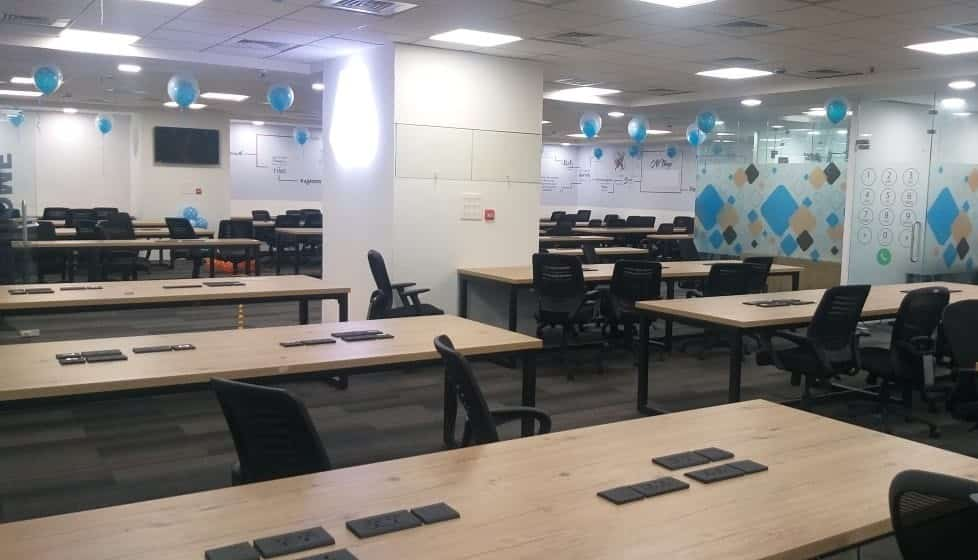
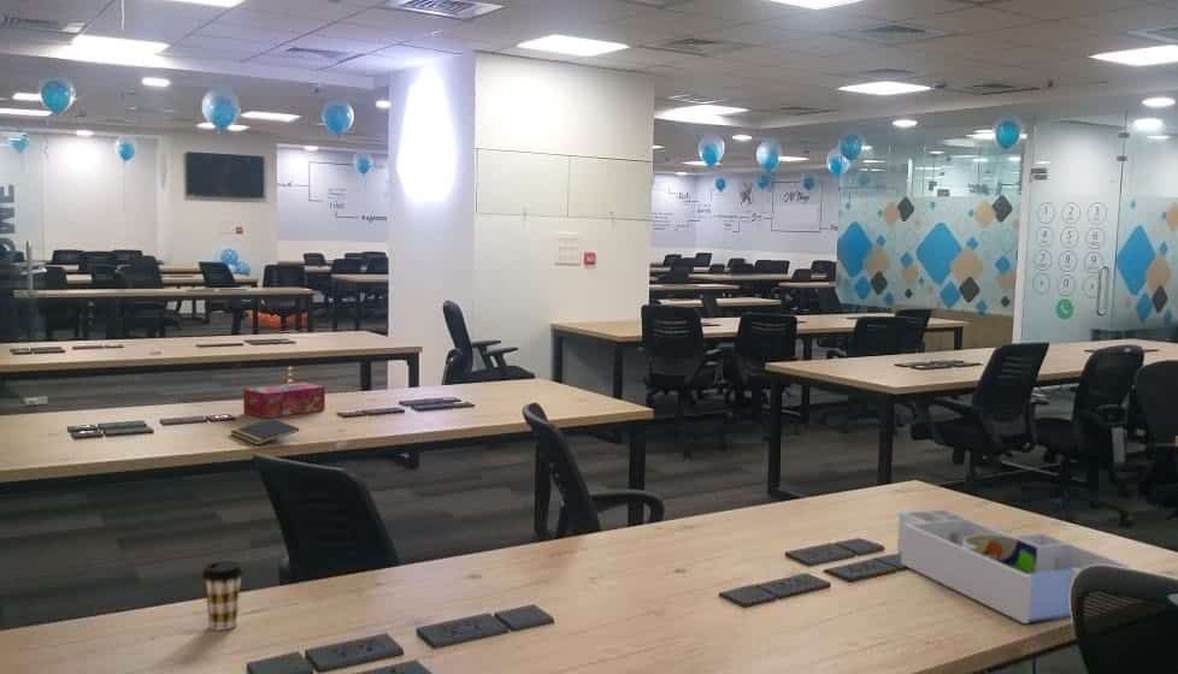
+ tissue box [242,382,326,419]
+ coffee cup [201,560,245,632]
+ notepad [229,418,301,447]
+ desk organizer [896,508,1130,625]
